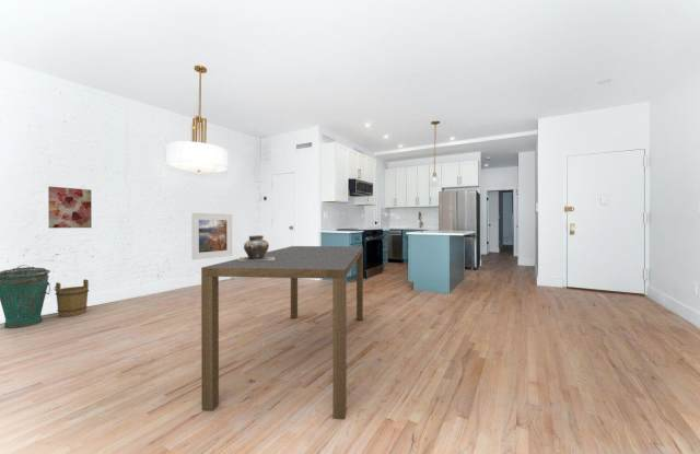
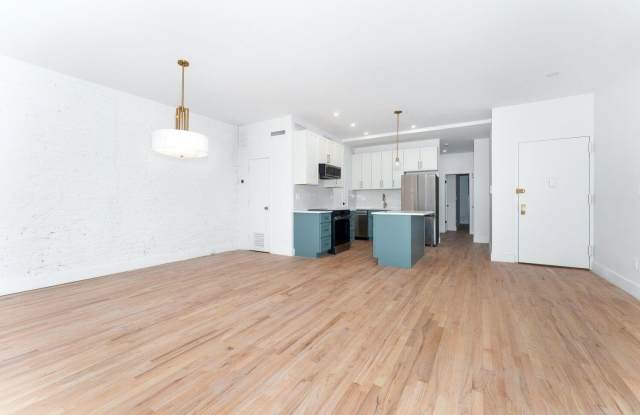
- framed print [190,212,233,260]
- bucket [54,278,90,318]
- wall art [47,185,93,229]
- ceramic vessel [237,234,275,260]
- dining table [200,245,364,420]
- trash can [0,264,51,329]
